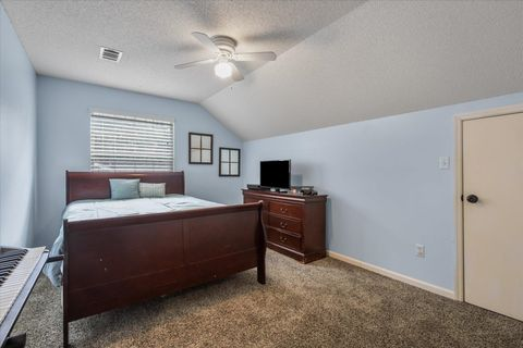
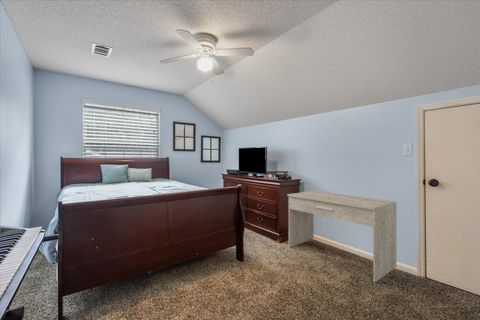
+ desk [286,190,397,283]
